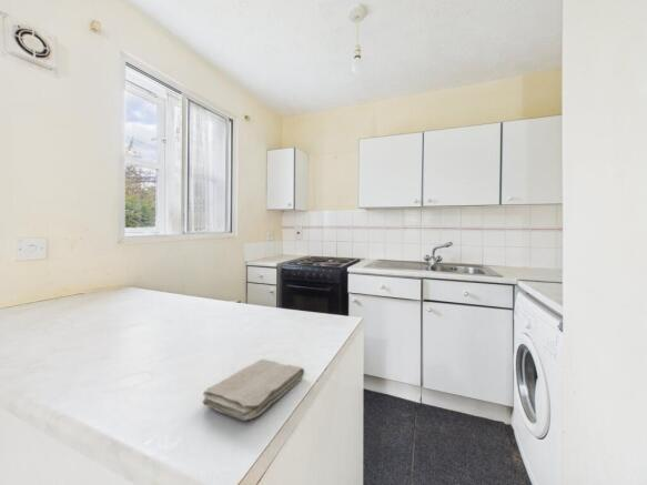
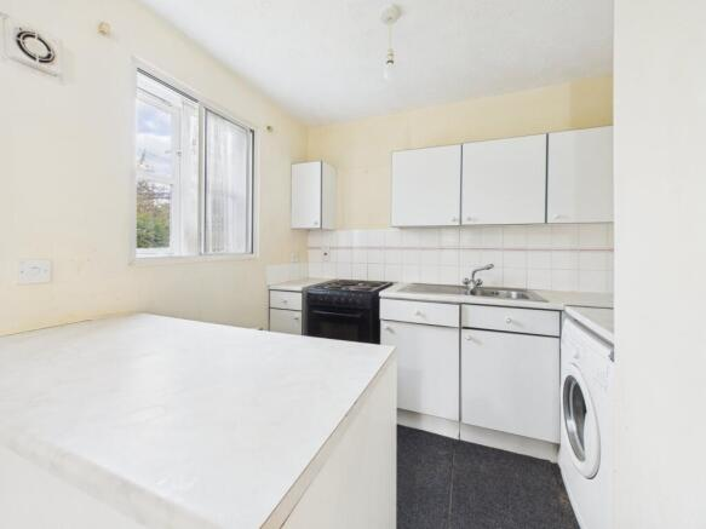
- washcloth [202,358,305,422]
